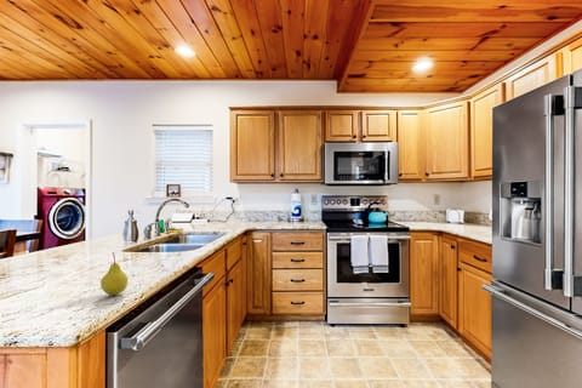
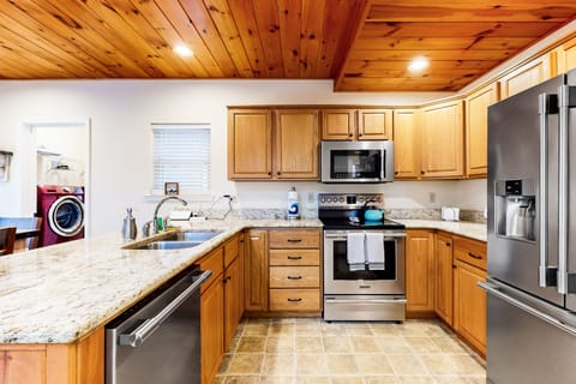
- fruit [99,251,129,297]
